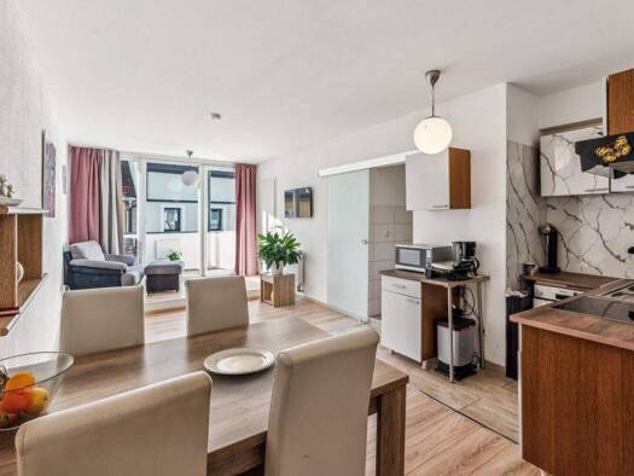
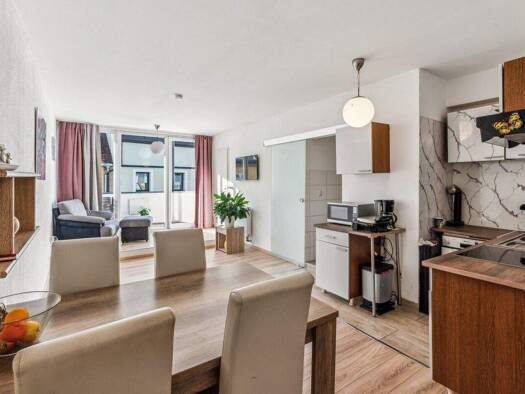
- chinaware [203,347,278,376]
